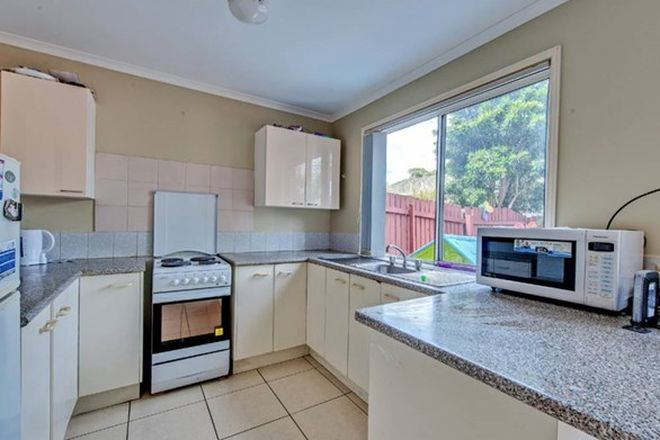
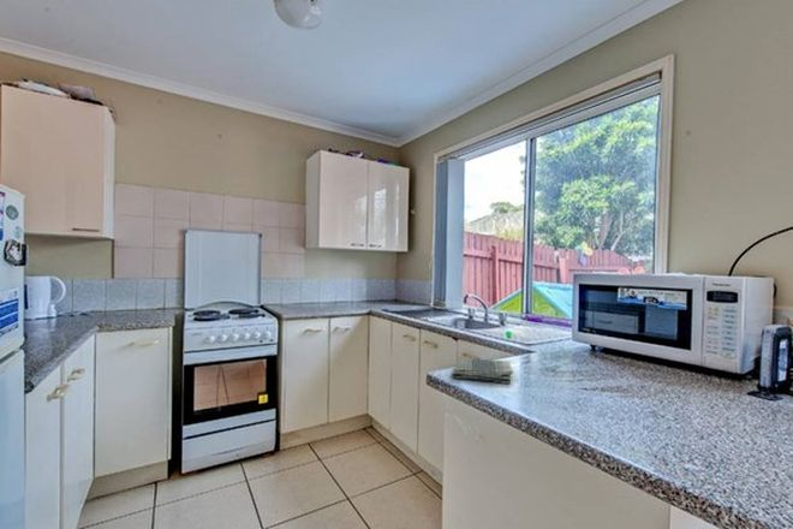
+ dish towel [451,357,514,385]
